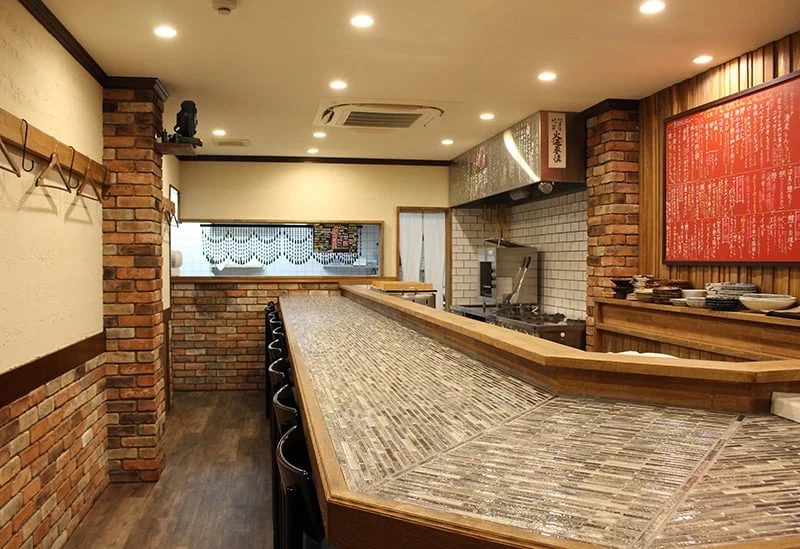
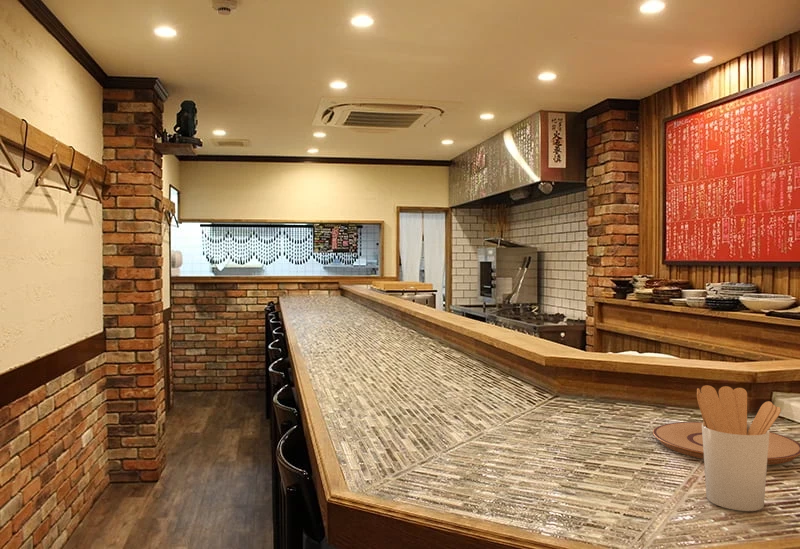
+ utensil holder [696,384,782,512]
+ plate [652,421,800,466]
